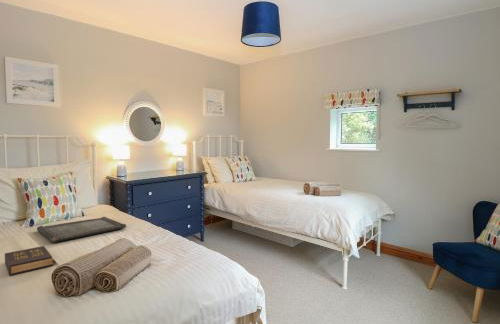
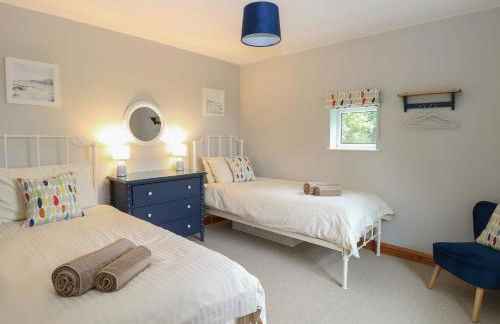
- serving tray [36,216,127,244]
- hardback book [4,245,53,277]
